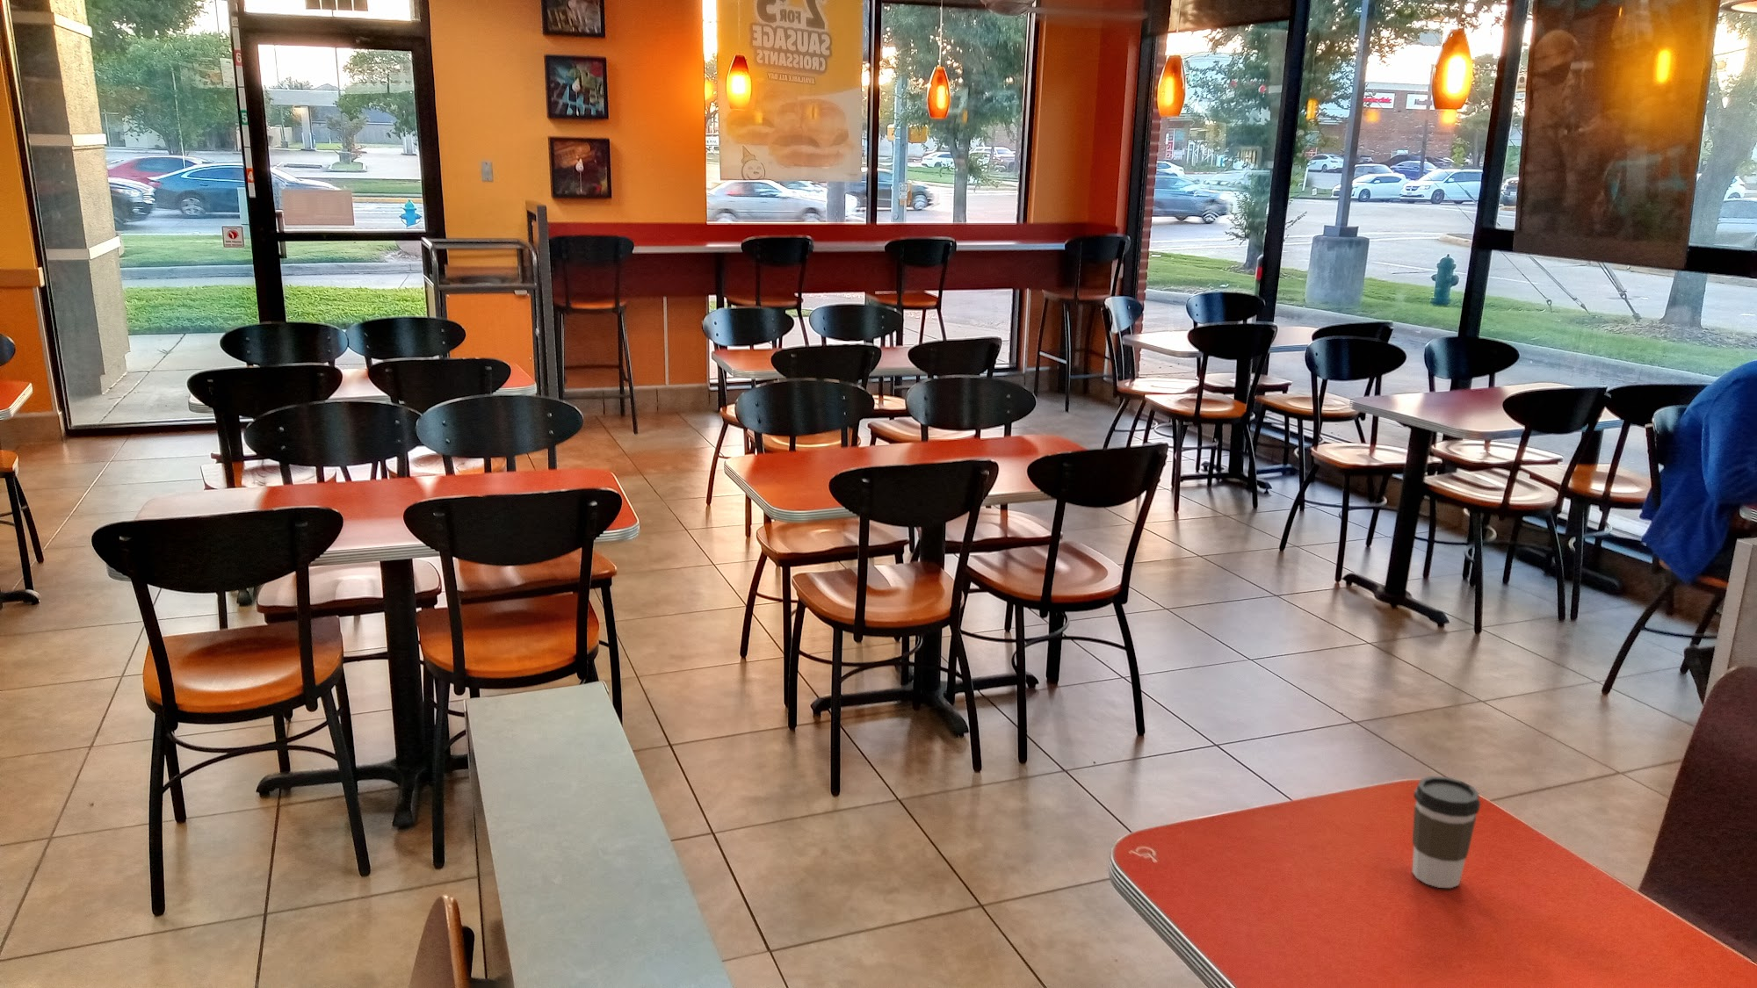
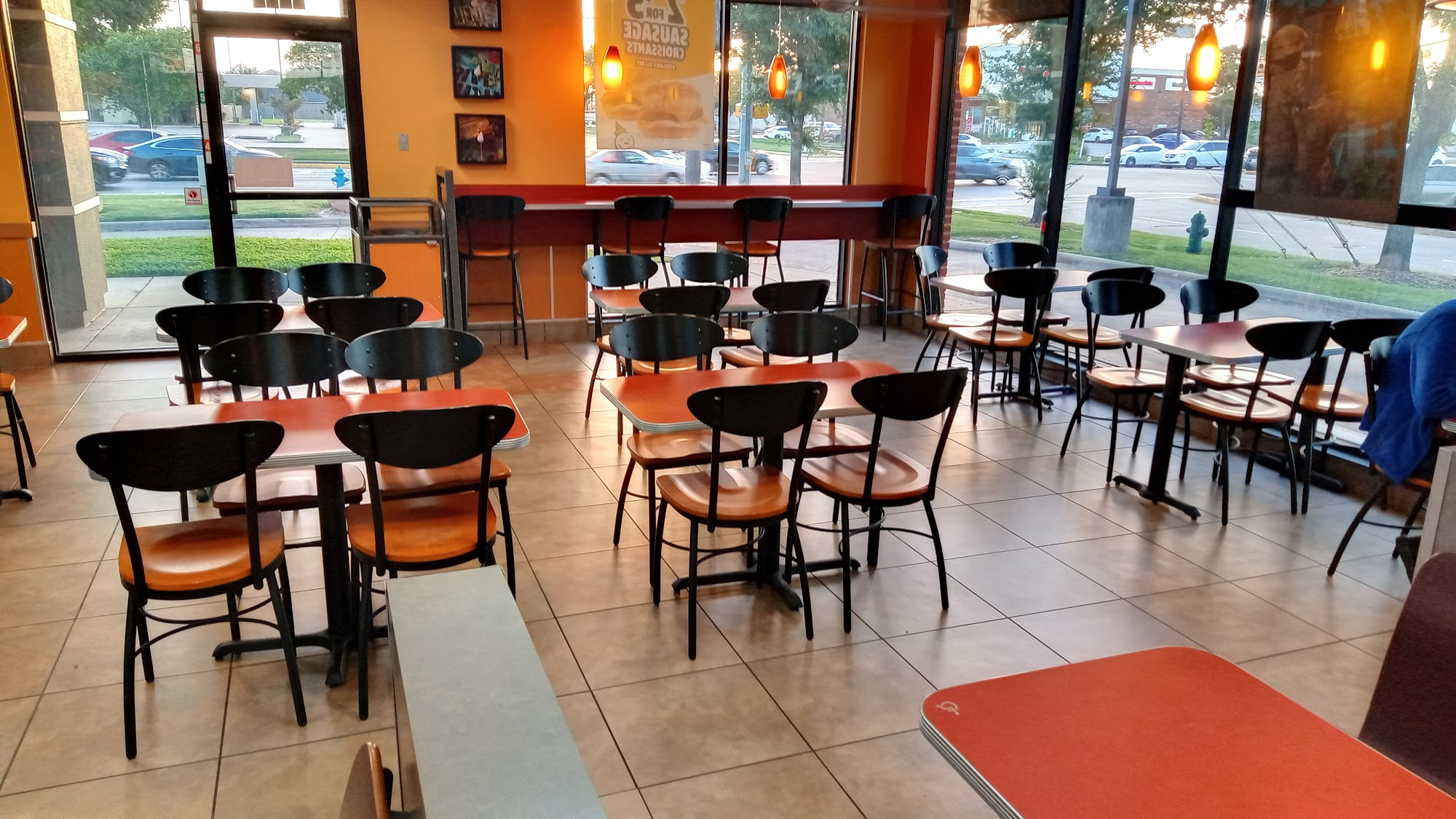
- coffee cup [1412,776,1481,889]
